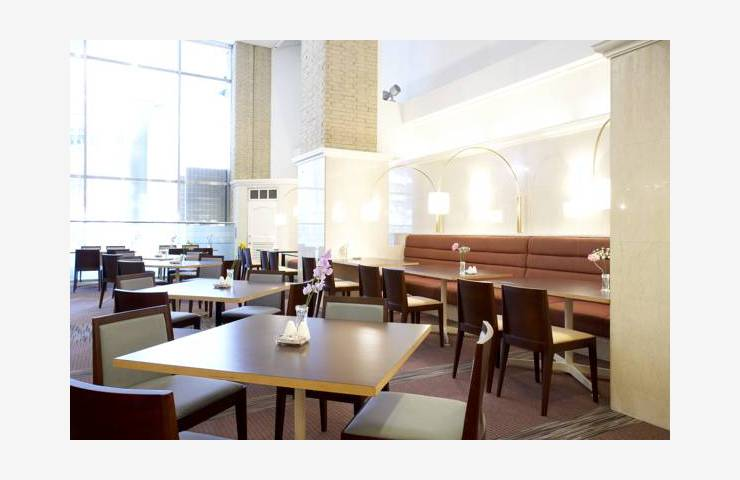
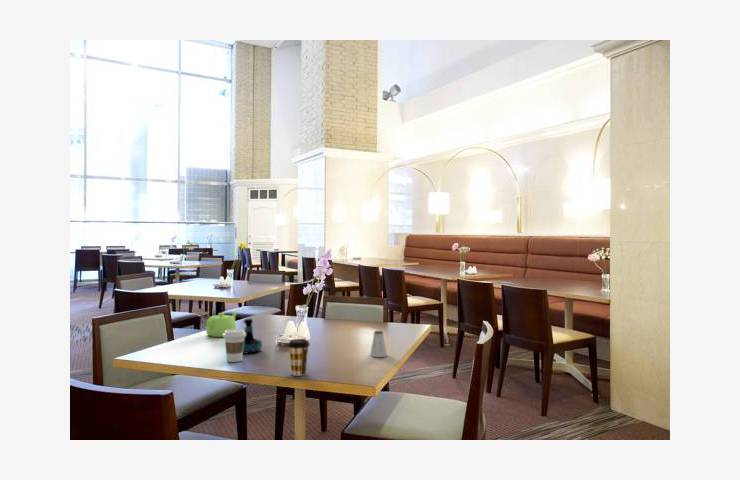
+ teapot [205,311,239,338]
+ tequila bottle [242,317,263,354]
+ coffee cup [287,338,310,377]
+ saltshaker [369,330,388,358]
+ coffee cup [222,329,246,363]
